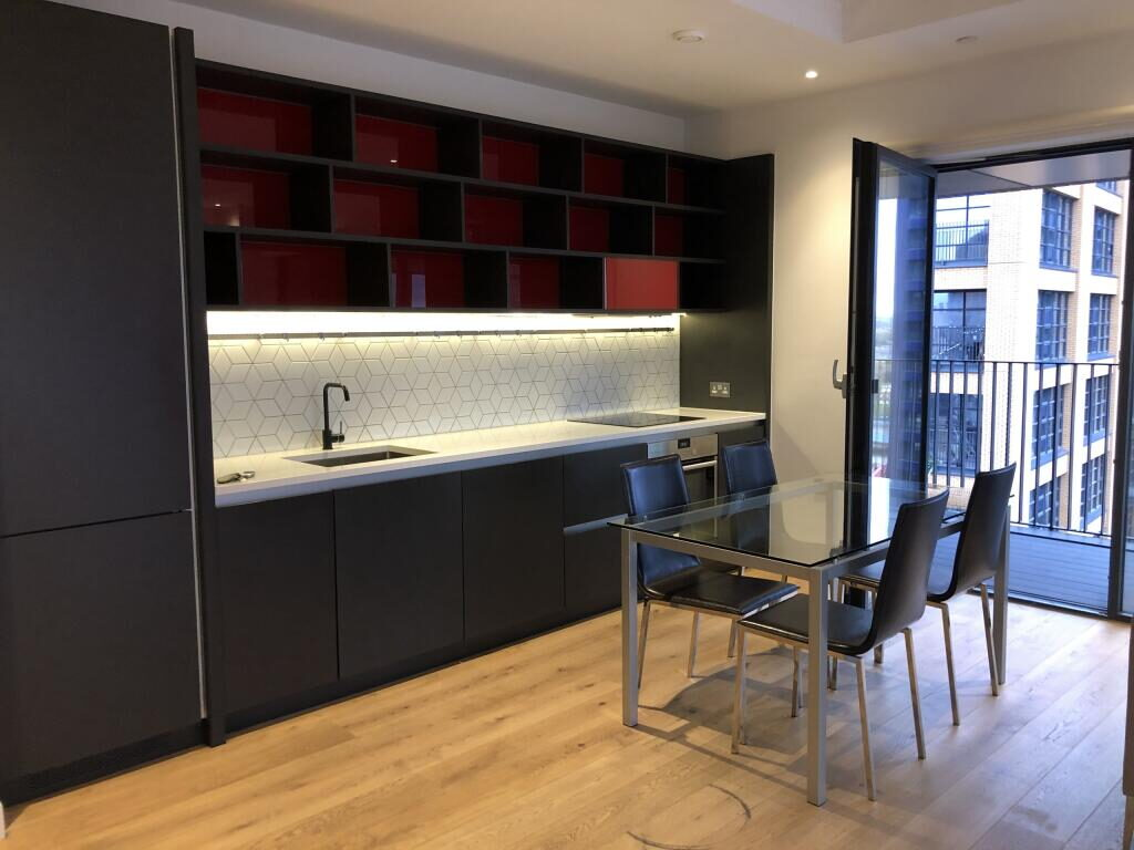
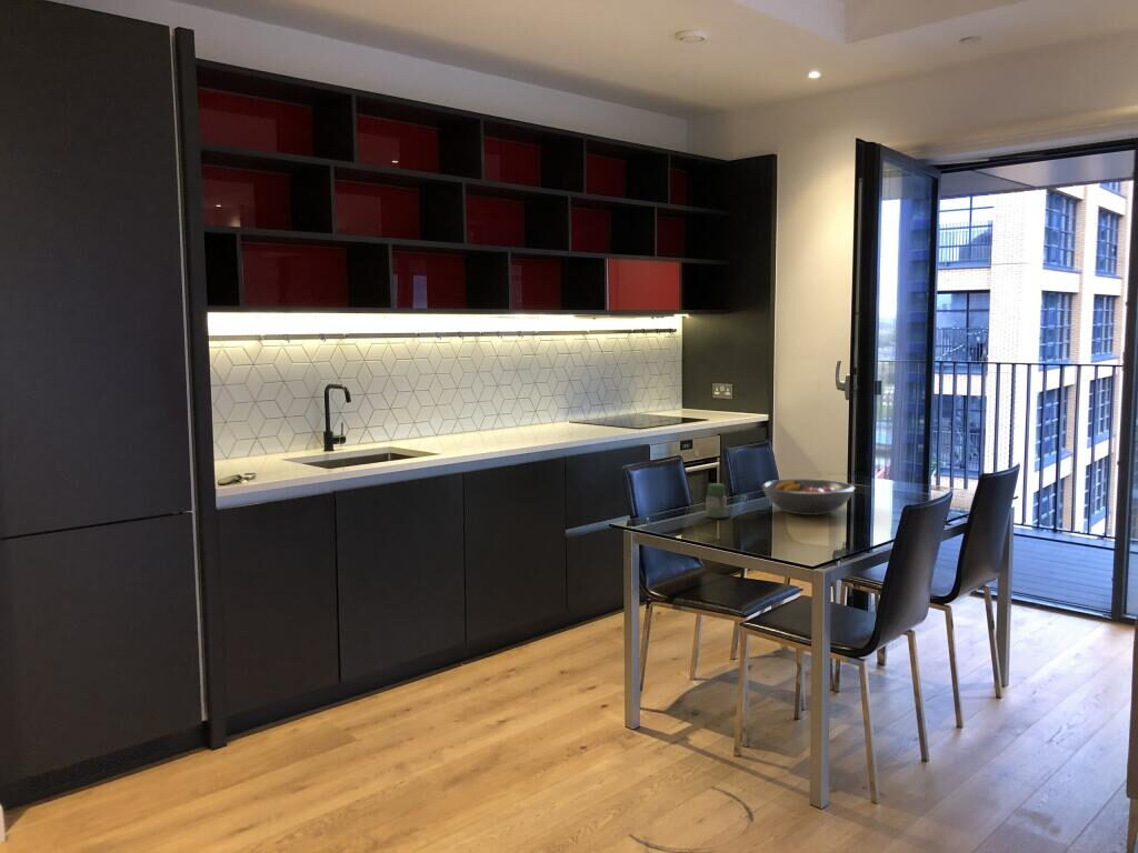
+ fruit bowl [760,478,856,516]
+ jar [705,482,728,520]
